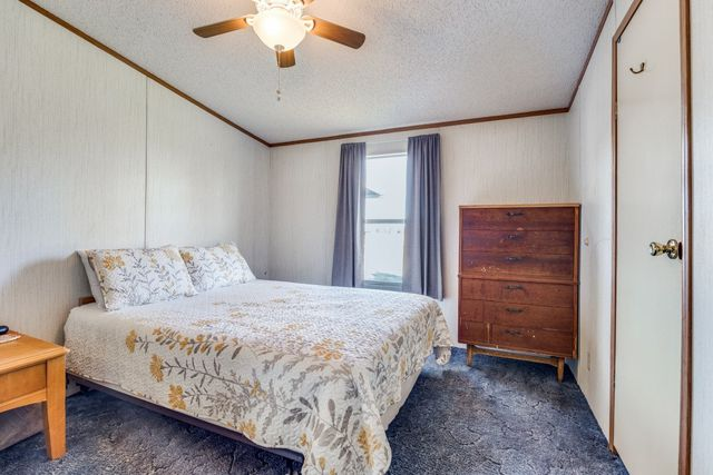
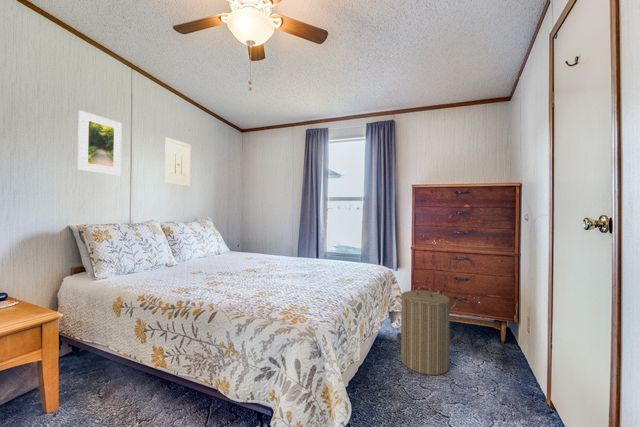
+ laundry hamper [395,285,457,376]
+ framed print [77,110,122,176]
+ wall art [164,136,192,188]
